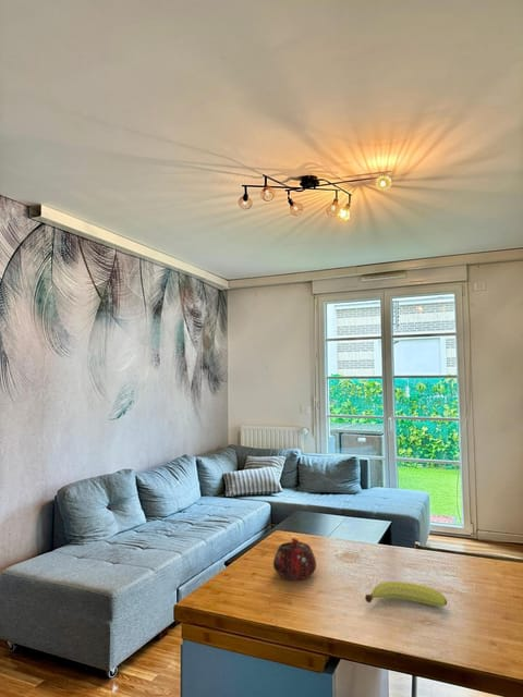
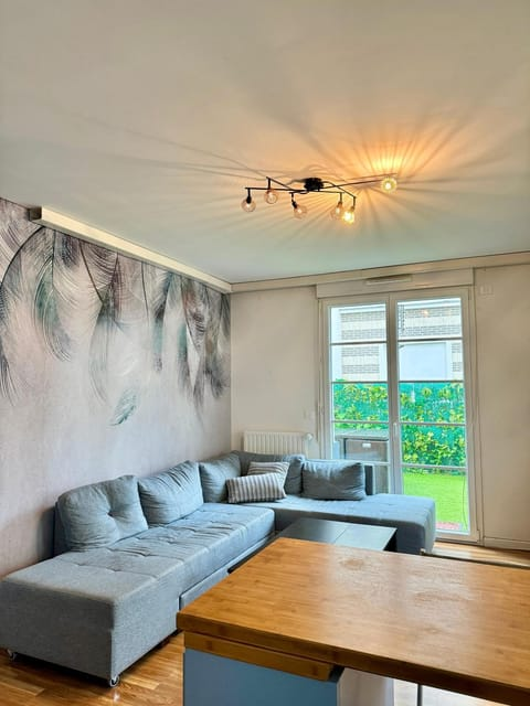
- fruit [364,580,448,608]
- teapot [272,537,317,580]
